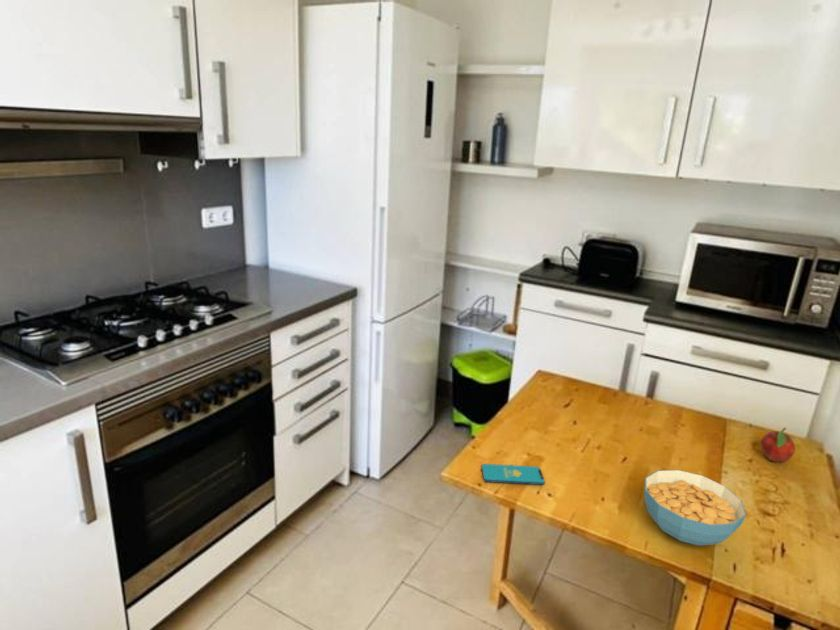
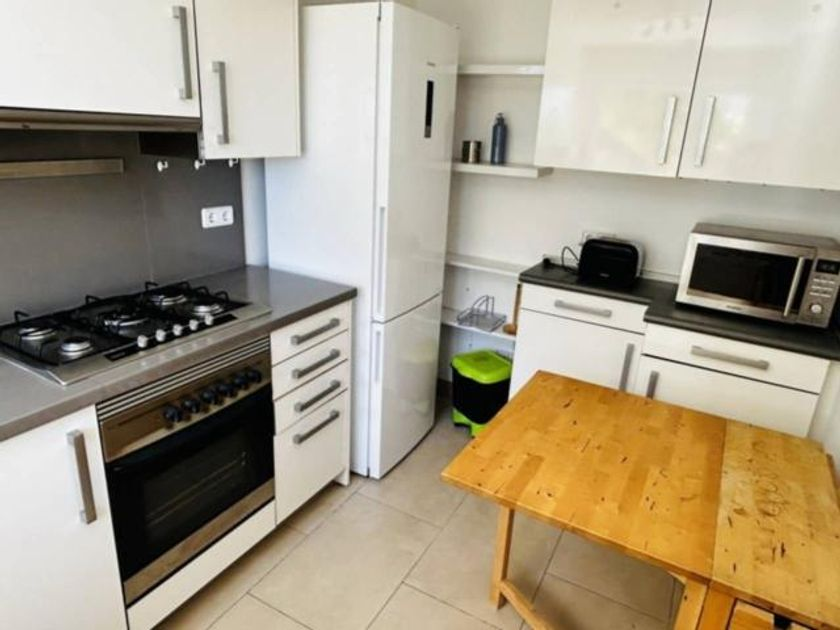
- cereal bowl [644,469,747,546]
- smartphone [481,463,546,486]
- fruit [760,426,796,463]
